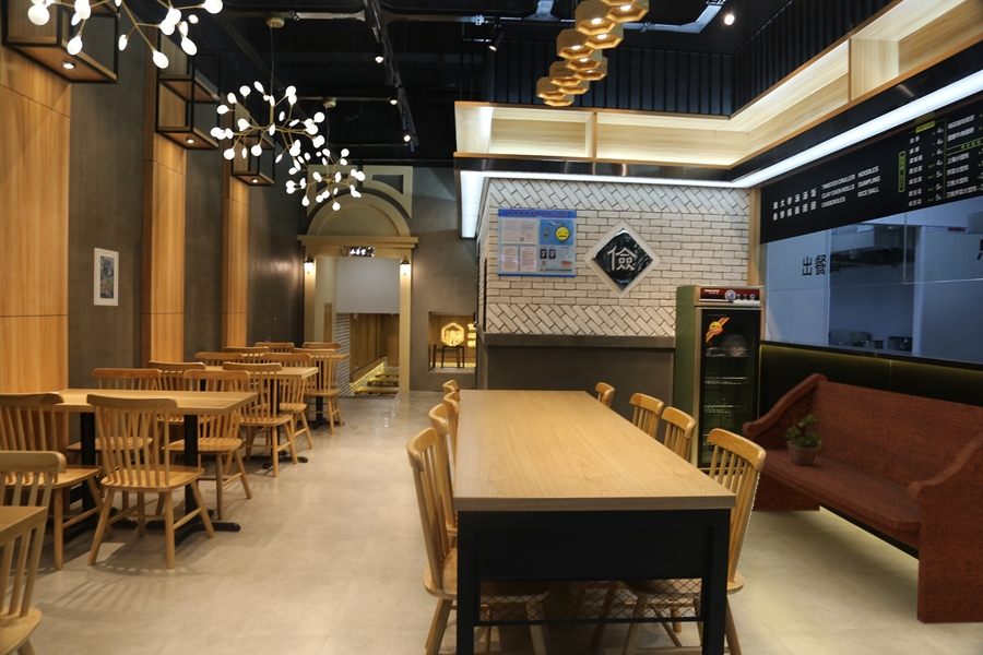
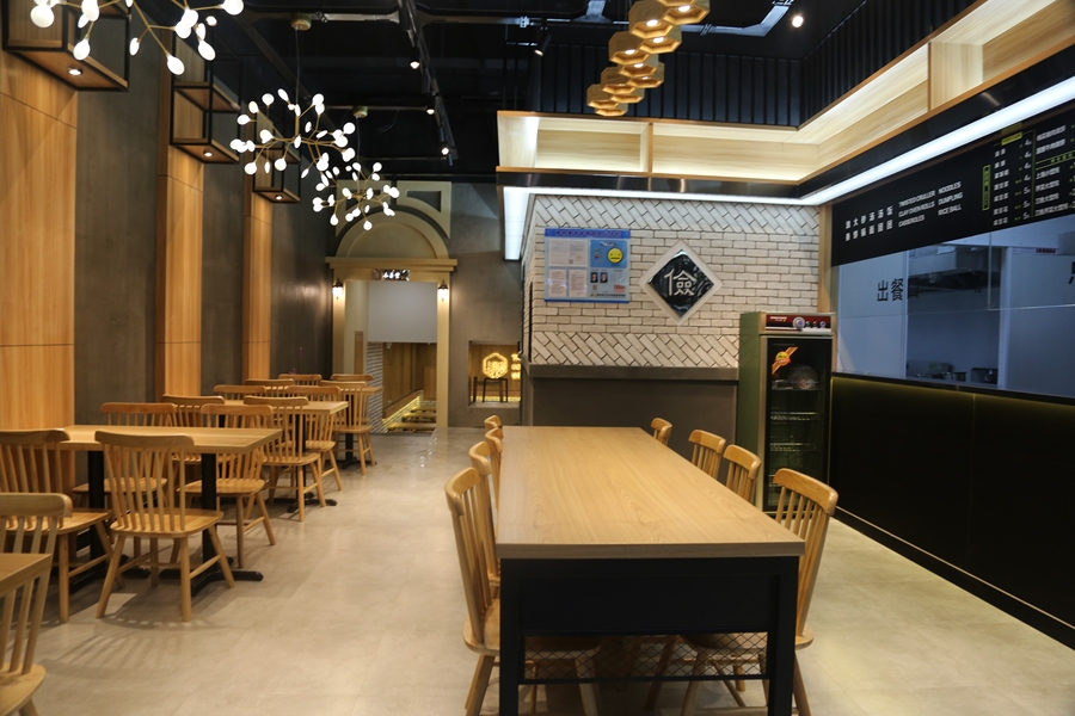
- potted plant [782,412,822,466]
- bench [741,372,983,624]
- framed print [93,247,119,307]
